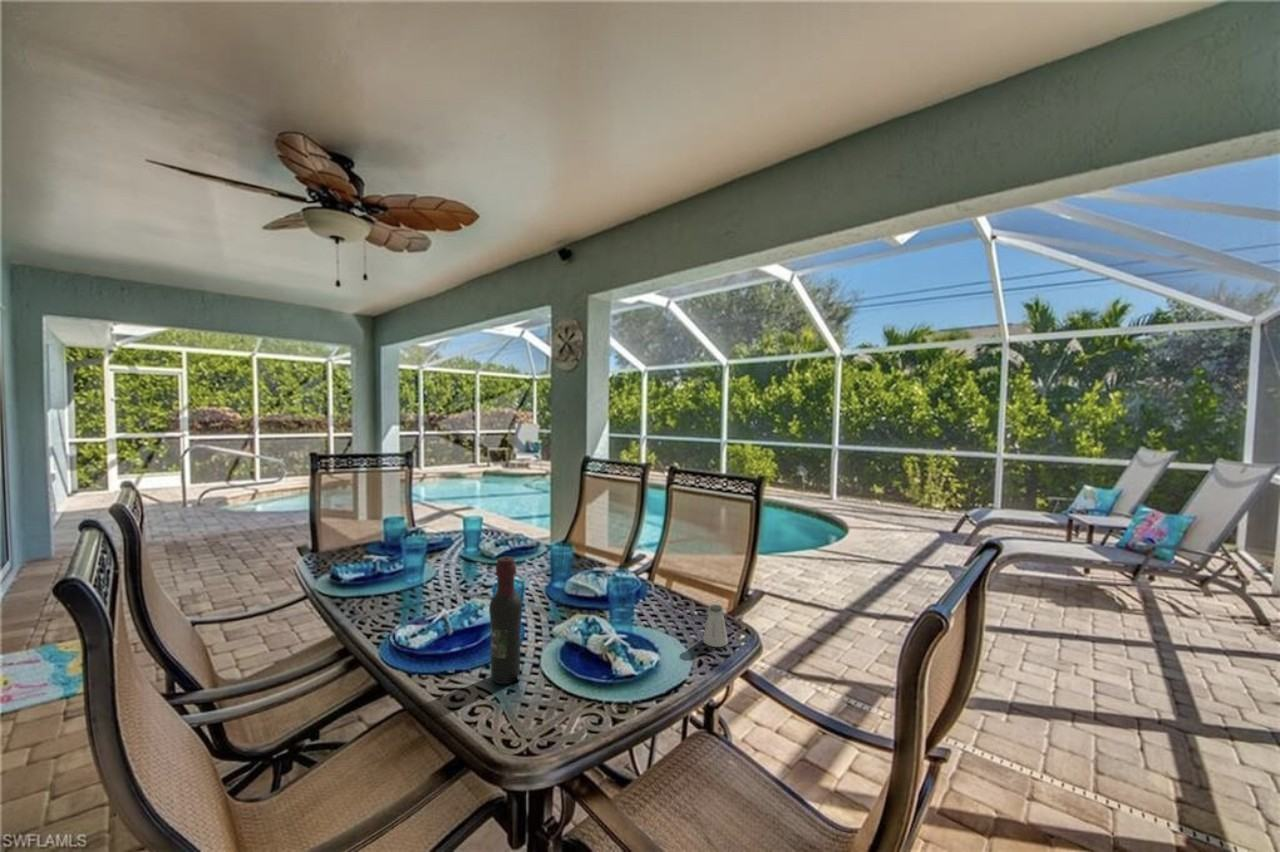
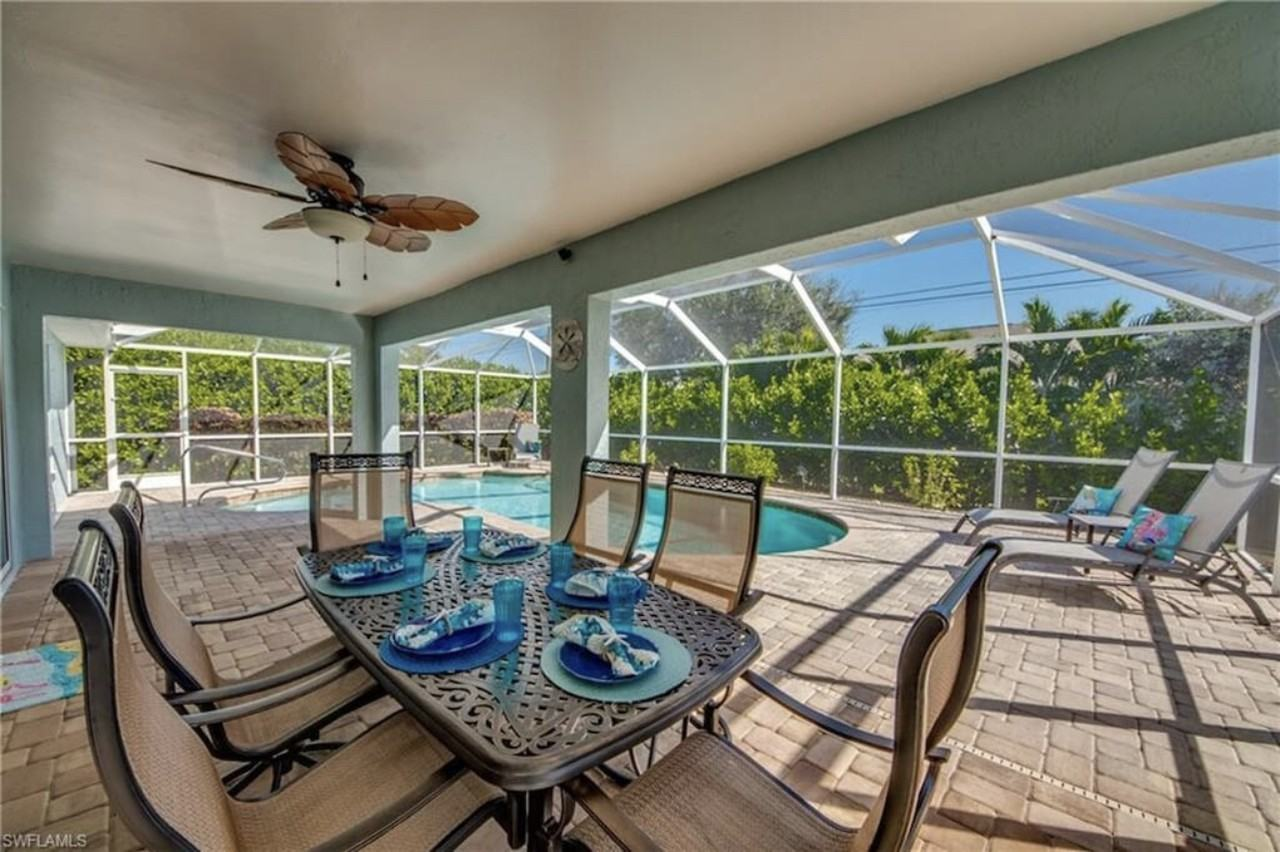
- saltshaker [702,604,729,648]
- wine bottle [488,556,523,685]
